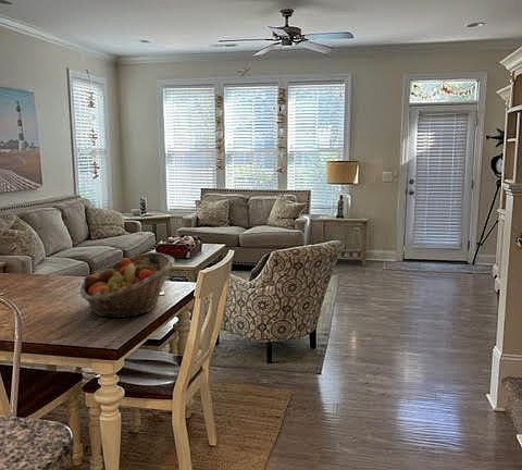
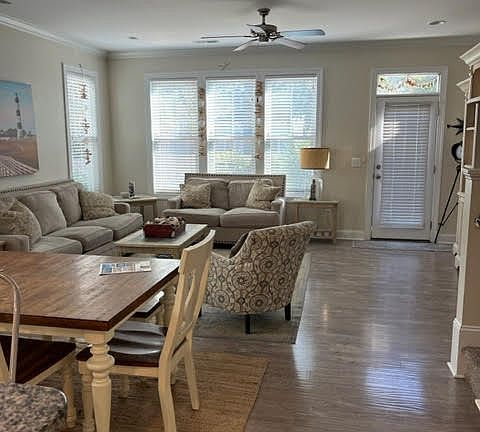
- fruit basket [79,251,175,319]
